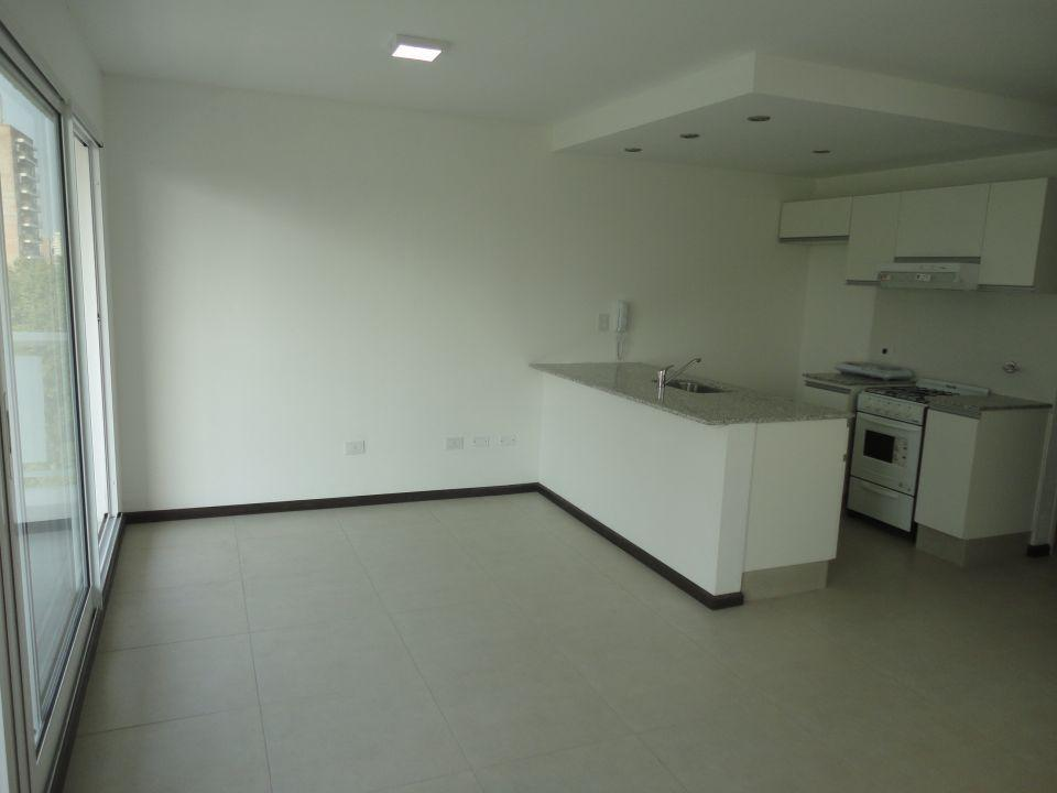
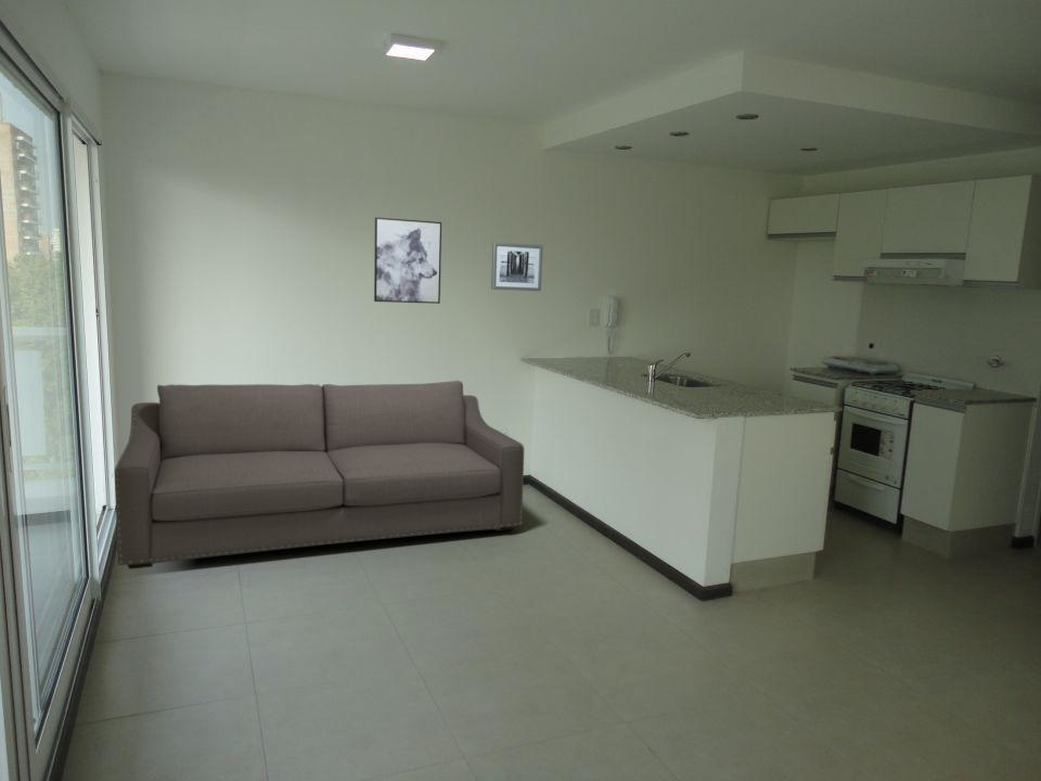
+ wall art [490,241,544,292]
+ wall art [373,216,442,305]
+ sofa [113,380,525,571]
